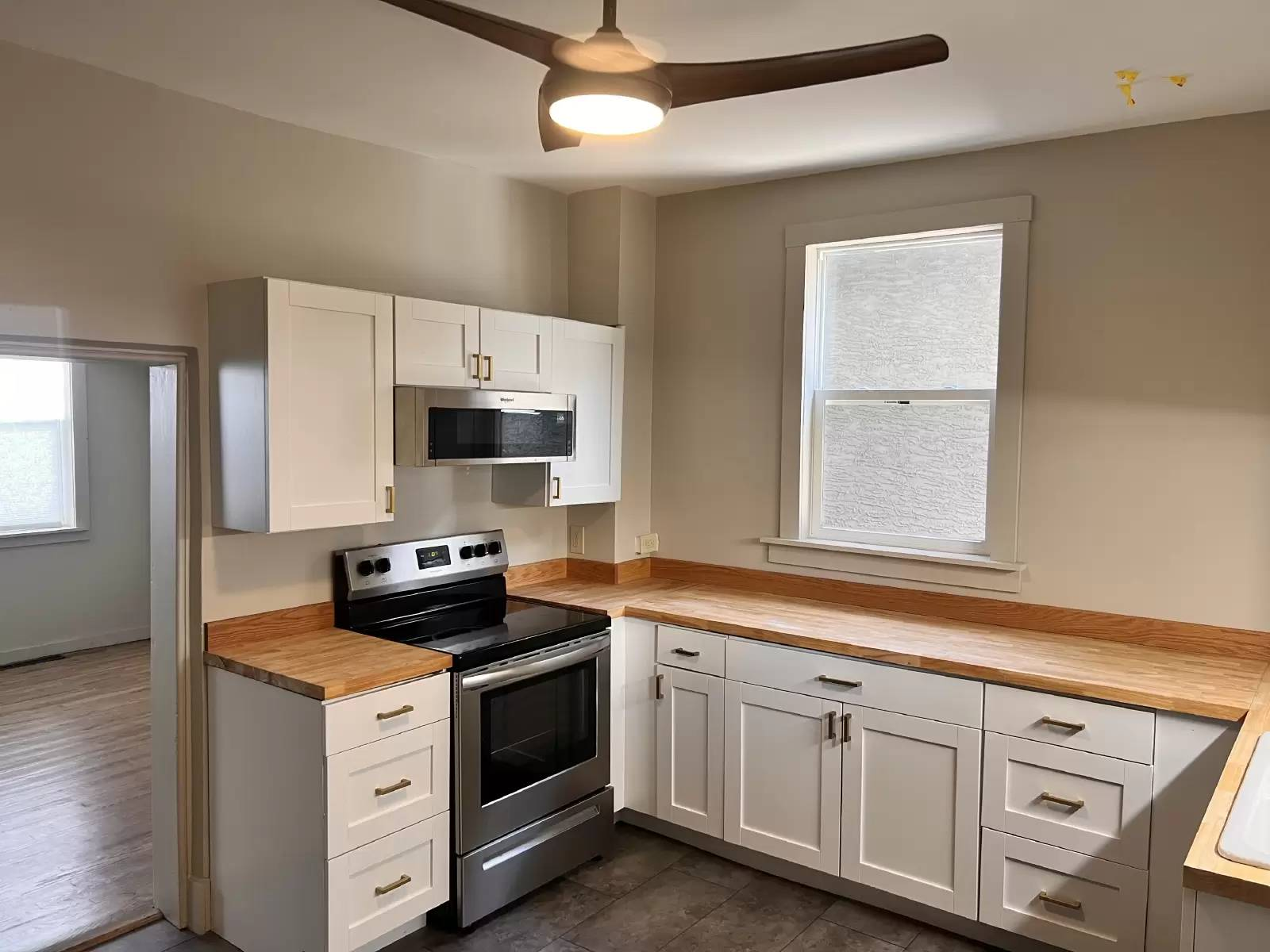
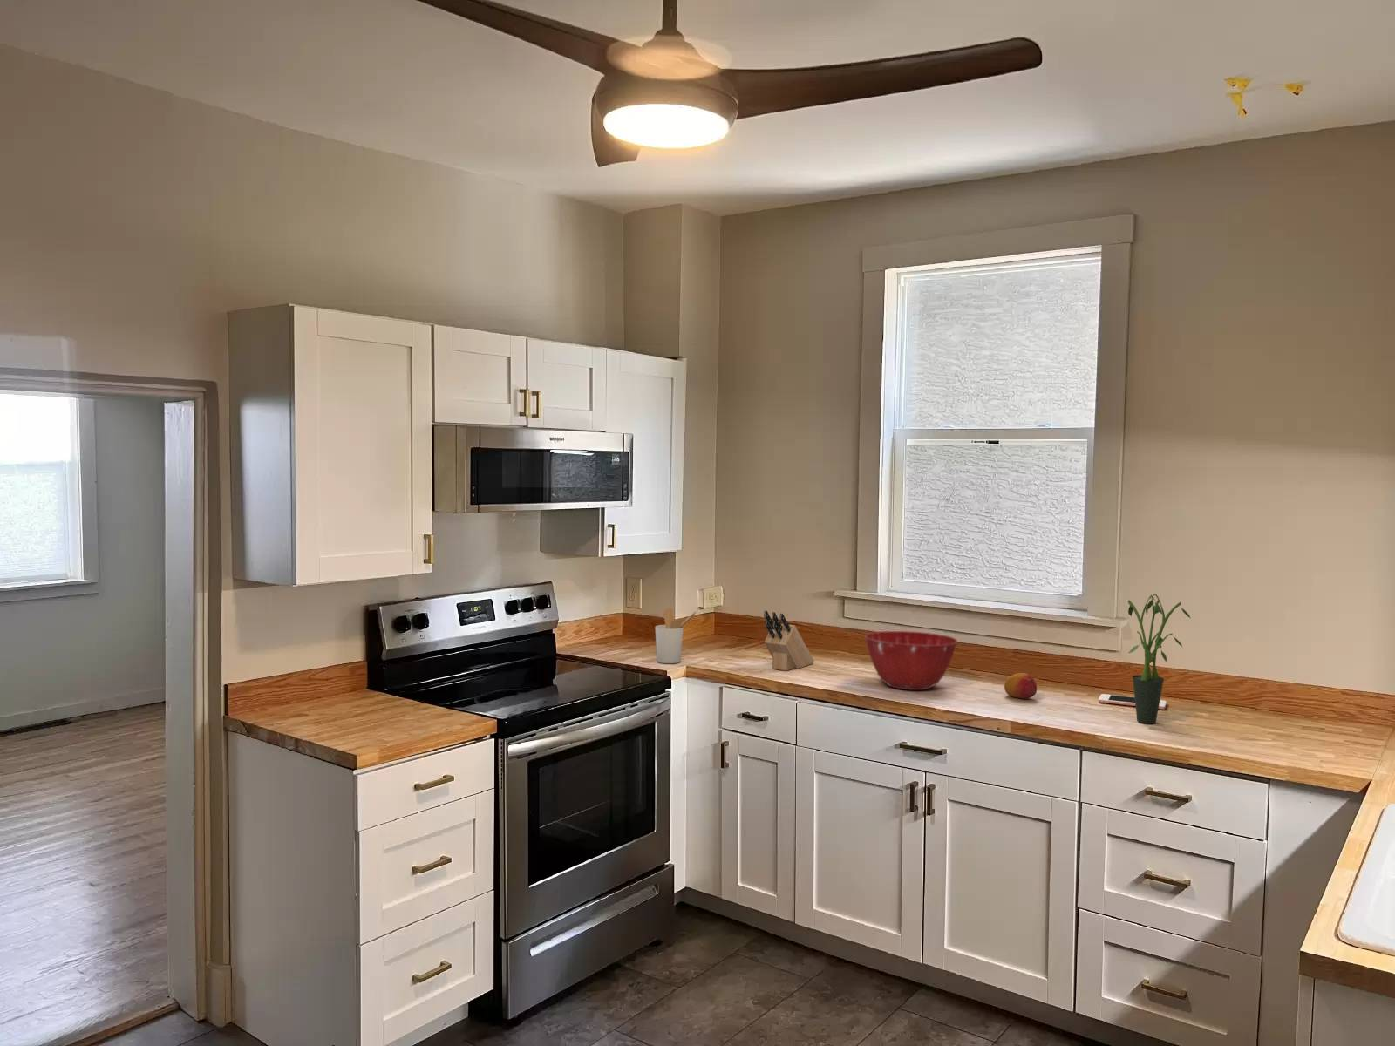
+ mixing bowl [864,631,958,691]
+ knife block [763,610,815,671]
+ fruit [1004,672,1038,700]
+ utensil holder [655,607,696,665]
+ cell phone [1097,693,1168,711]
+ potted plant [1127,593,1191,724]
